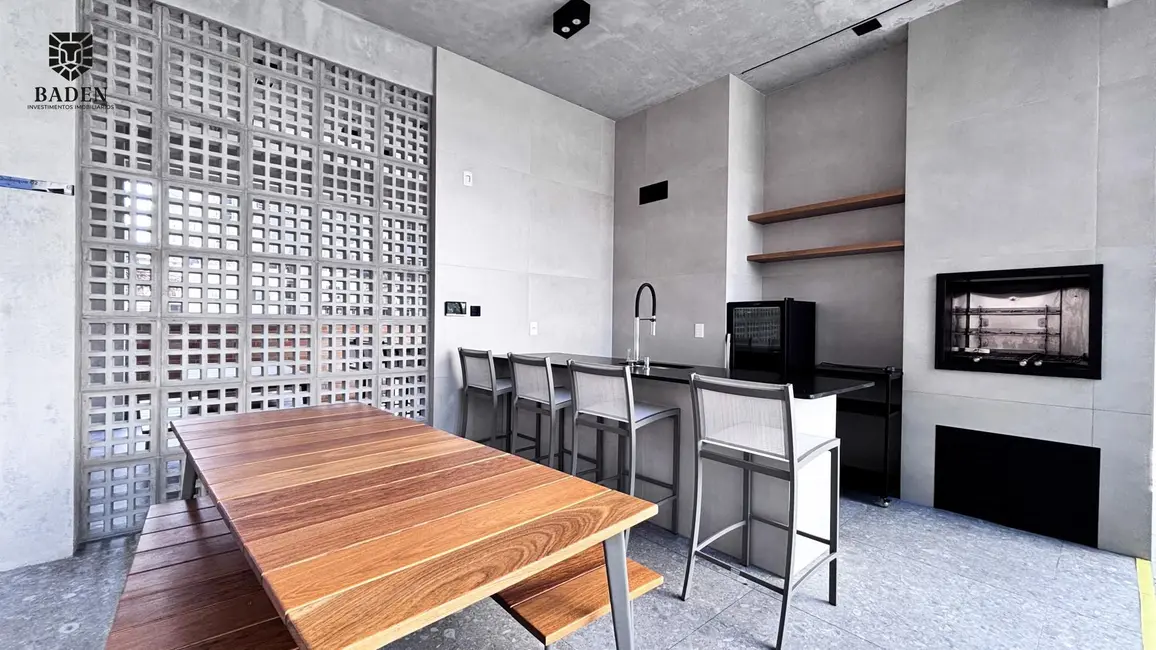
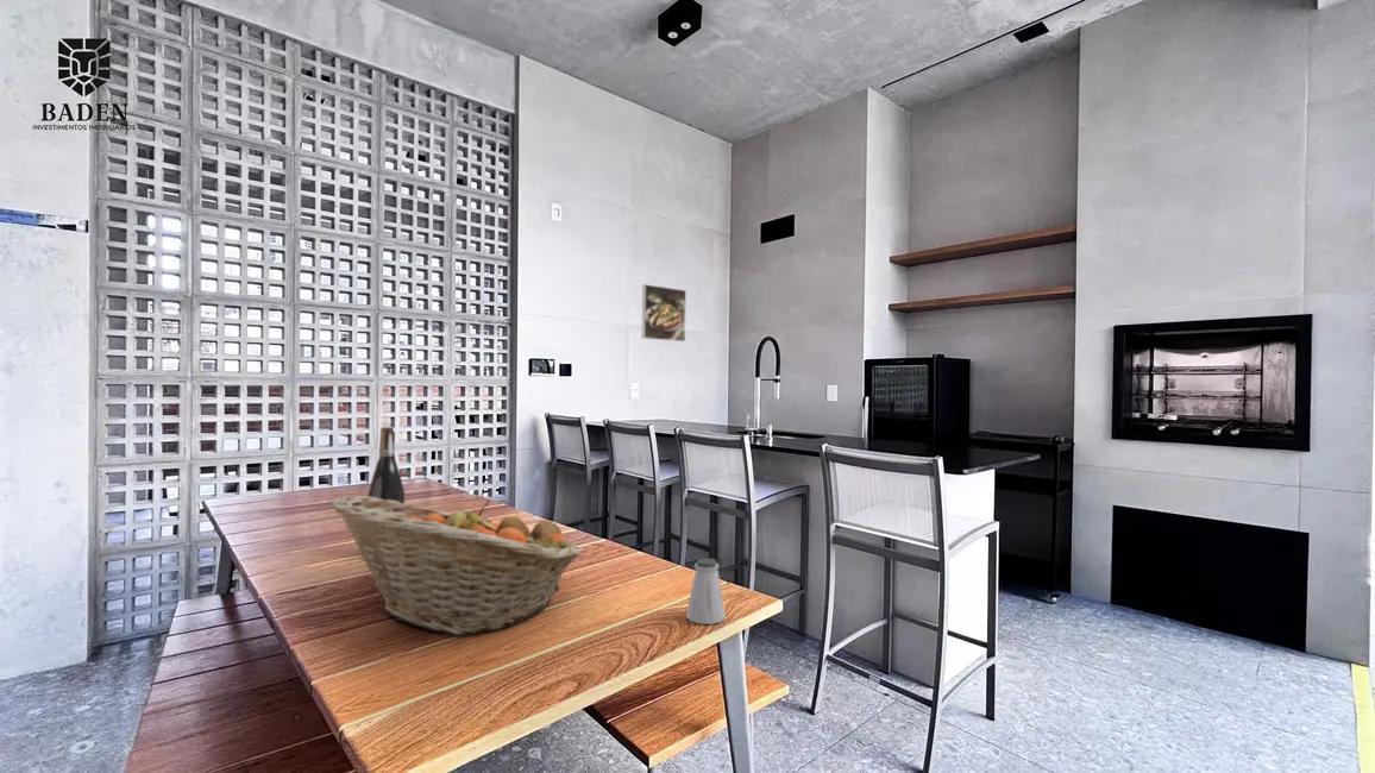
+ wine bottle [366,426,406,504]
+ saltshaker [685,557,727,626]
+ fruit basket [329,495,583,636]
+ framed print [641,283,688,342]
